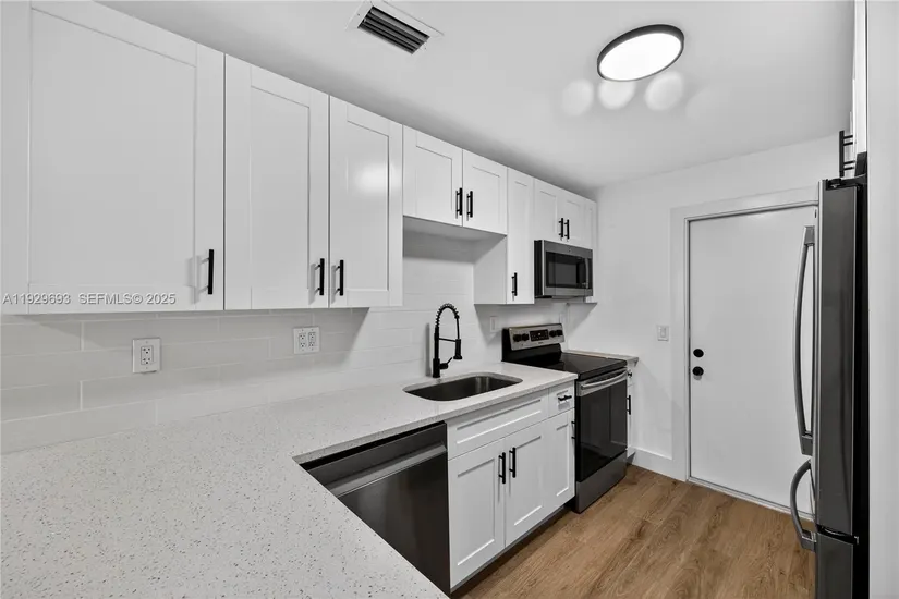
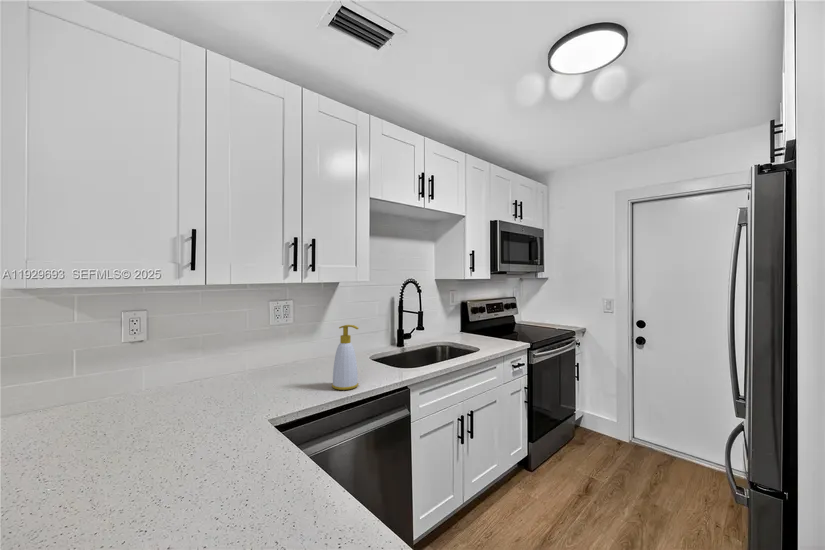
+ soap bottle [331,324,360,391]
